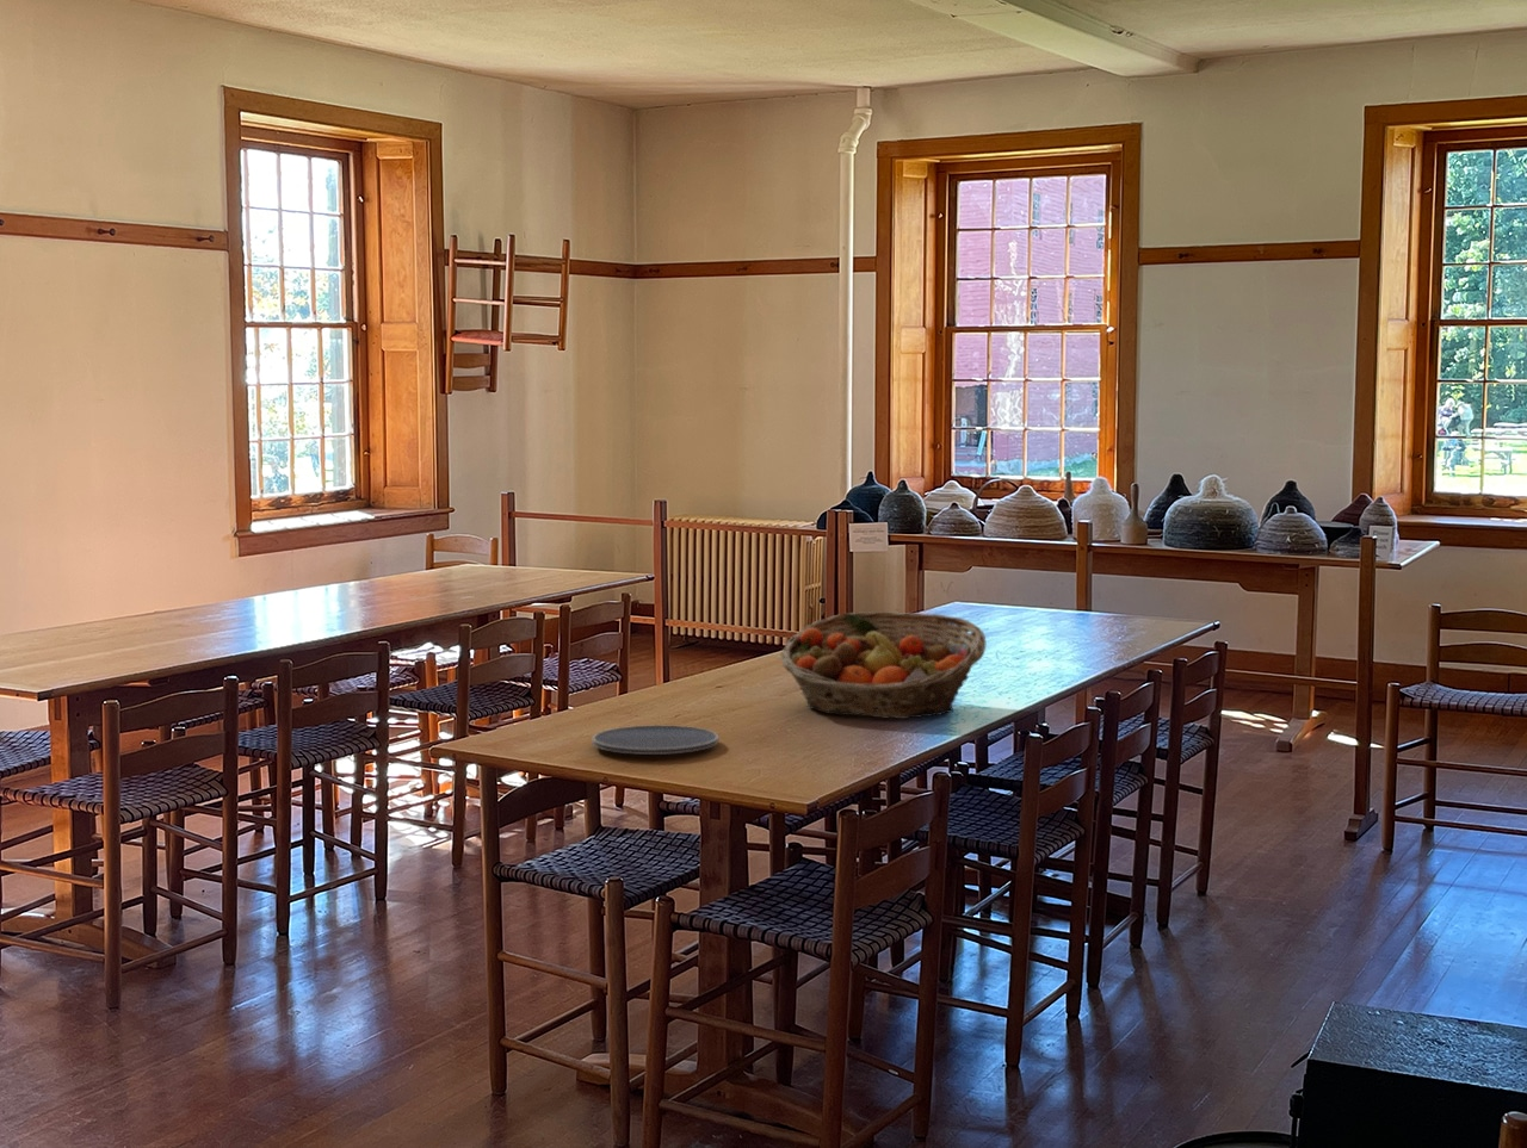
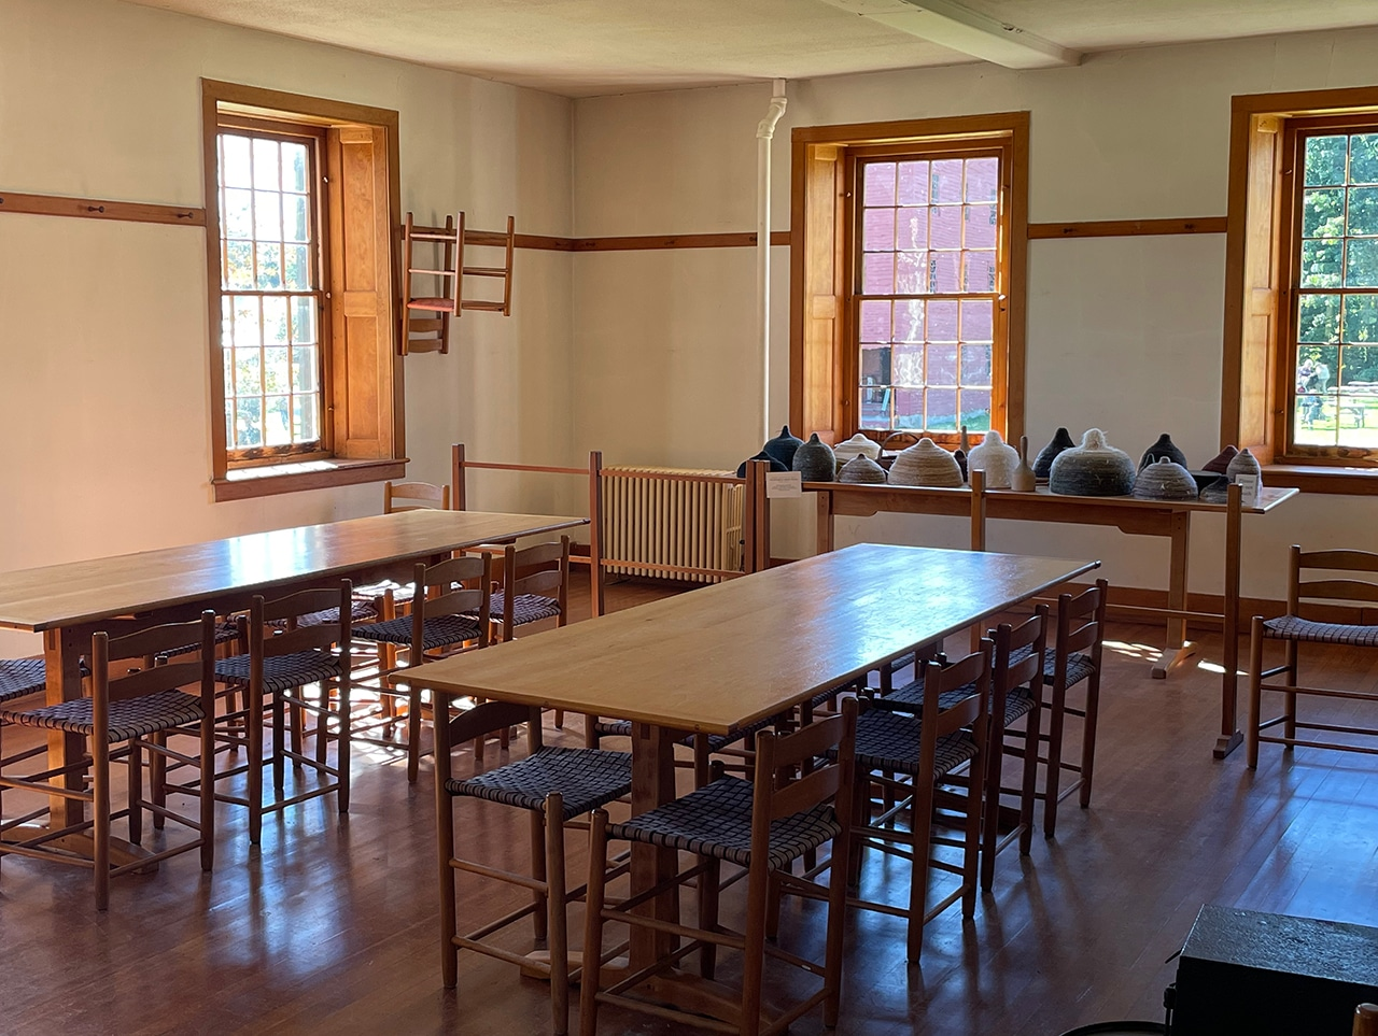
- fruit basket [779,610,987,720]
- plate [591,724,719,756]
